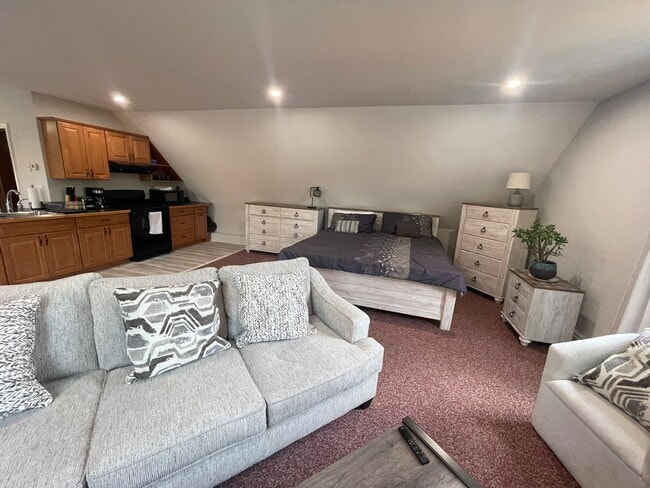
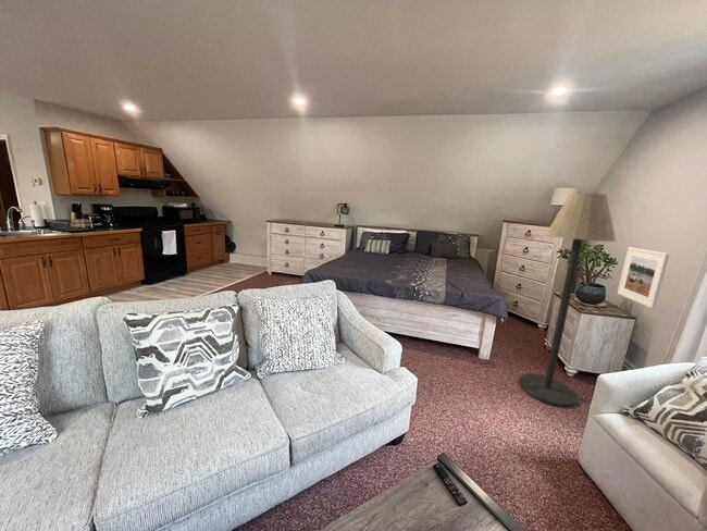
+ floor lamp [518,193,617,407]
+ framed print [617,246,671,309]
